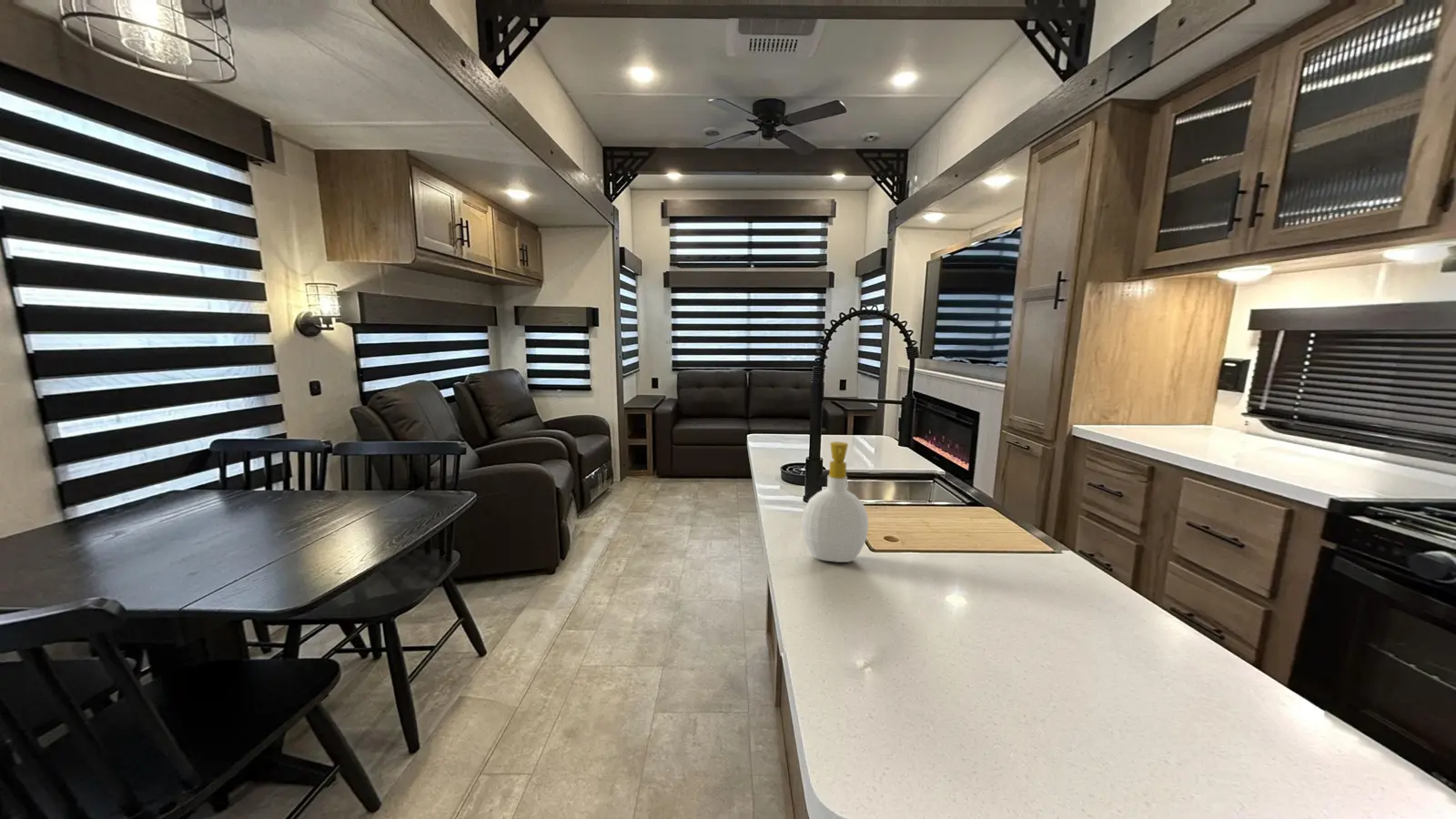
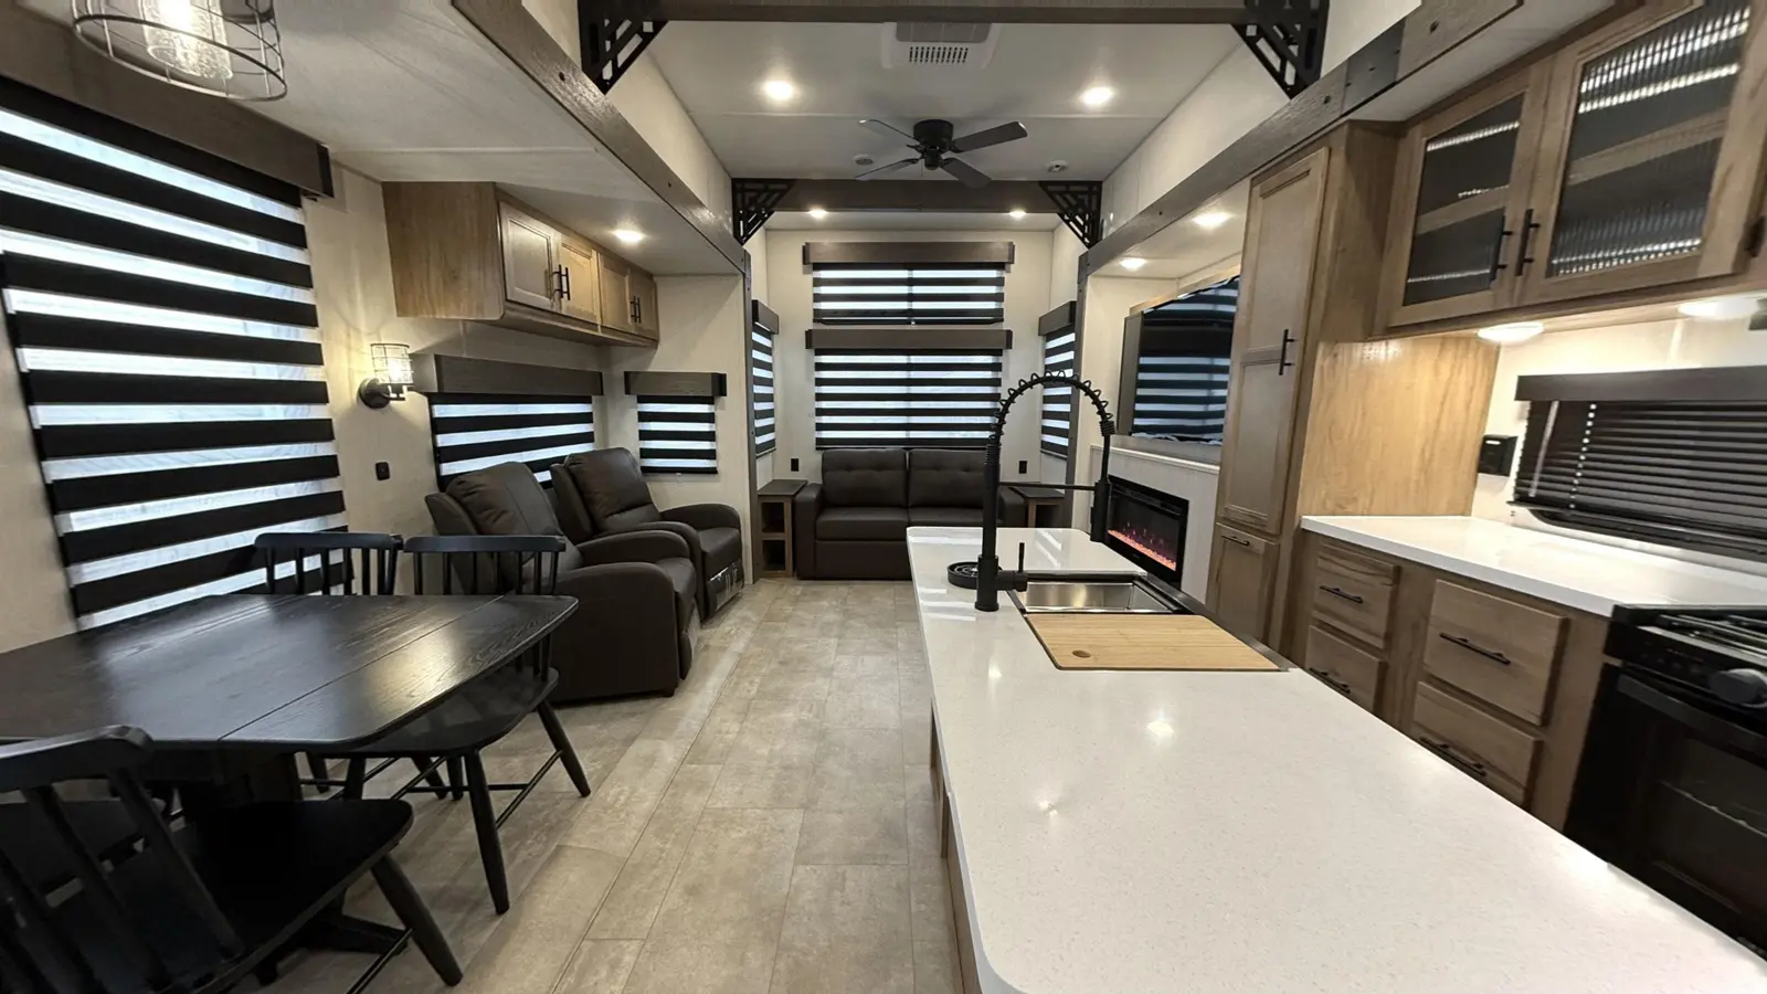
- soap bottle [801,440,869,563]
